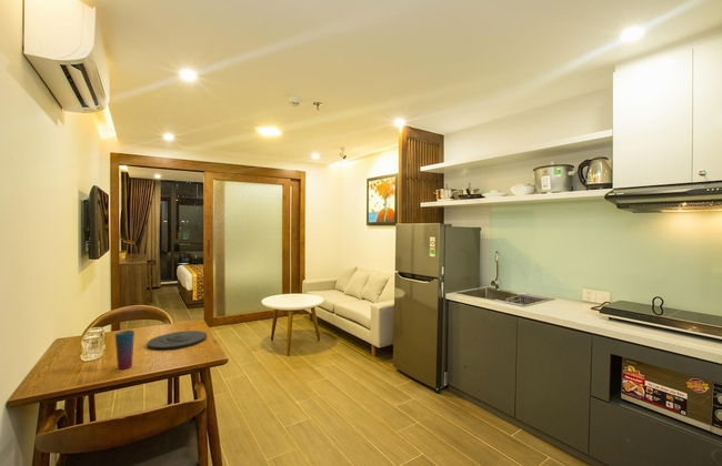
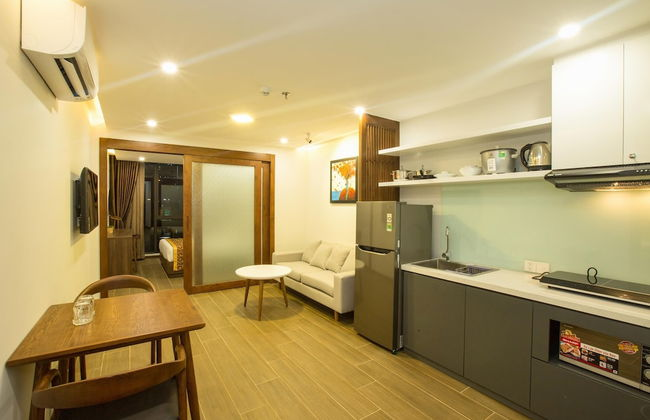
- cup [114,328,136,371]
- plate [147,330,208,351]
